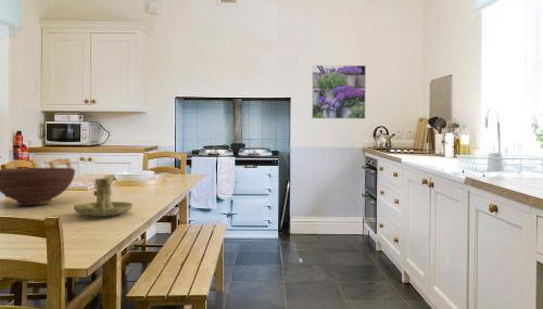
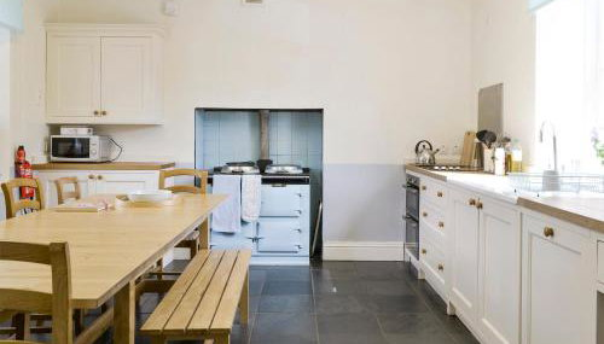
- fruit bowl [0,167,76,206]
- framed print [311,64,367,120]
- candle holder [73,177,134,218]
